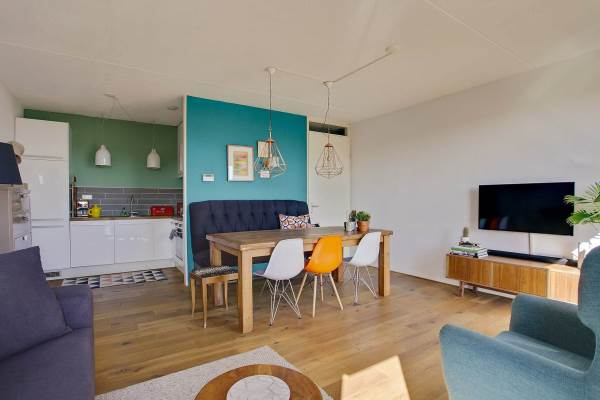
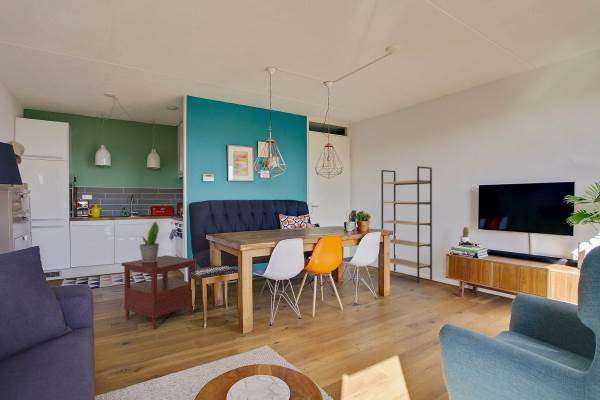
+ potted plant [138,220,160,262]
+ shelving unit [380,165,433,284]
+ side table [121,254,198,330]
